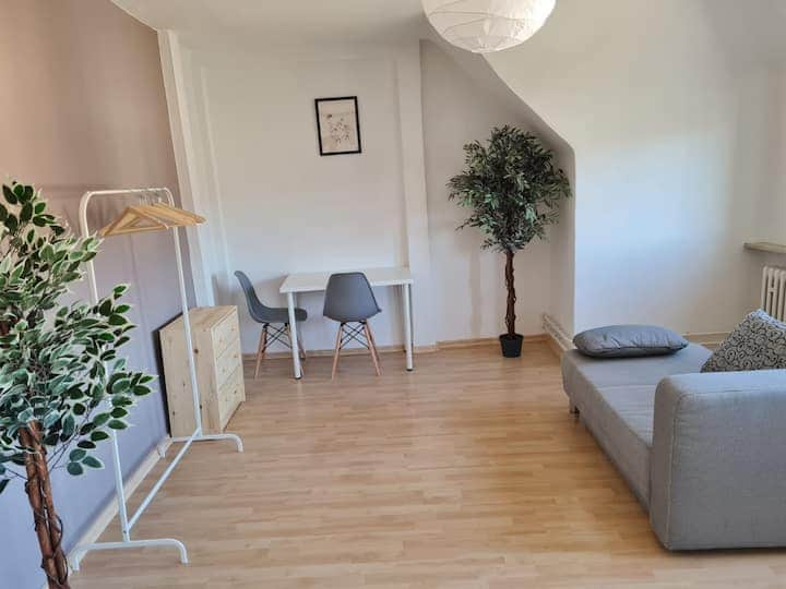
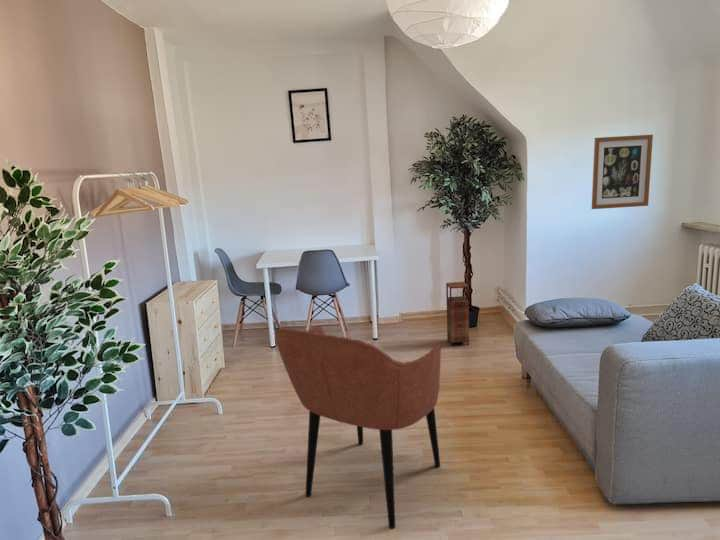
+ storage cabinet [445,281,470,347]
+ wall art [591,134,654,210]
+ armchair [274,325,442,530]
